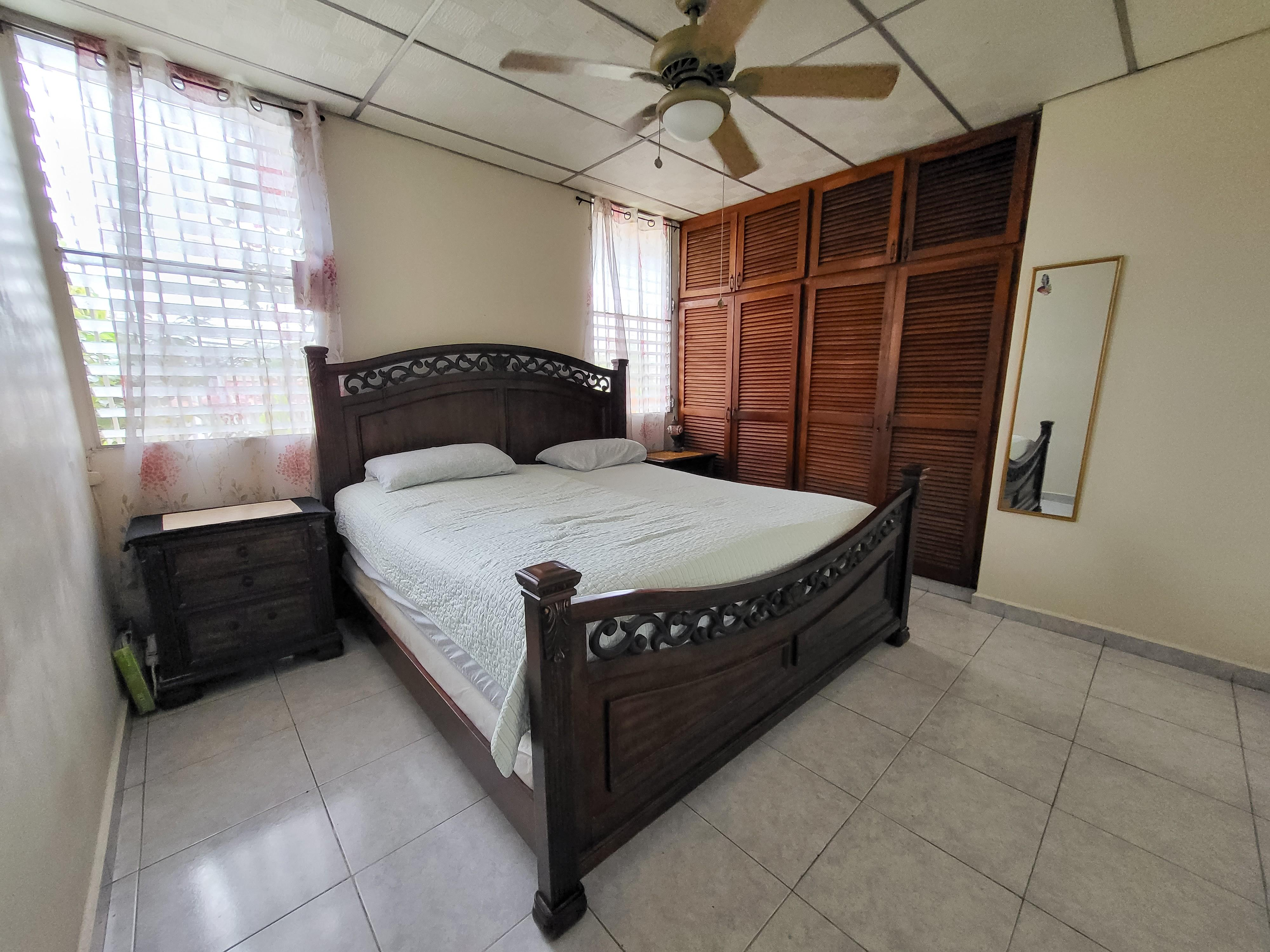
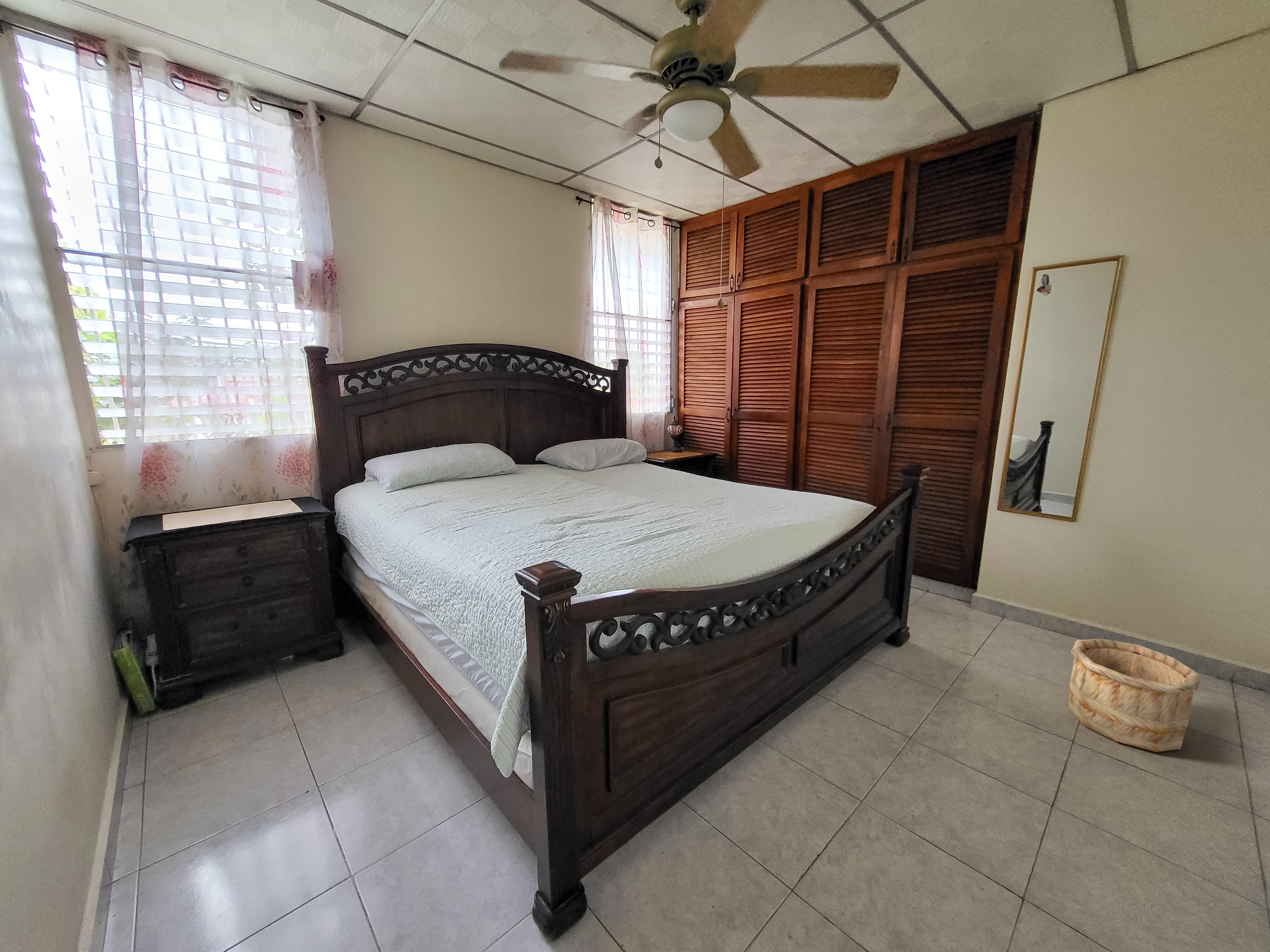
+ wooden bucket [1068,638,1201,752]
